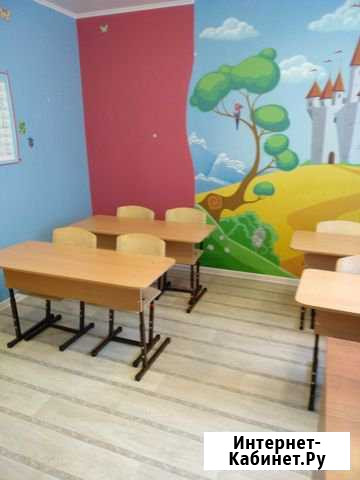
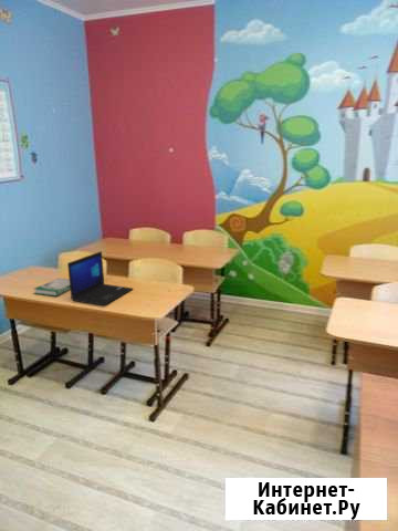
+ book [33,277,71,298]
+ laptop [66,250,134,306]
